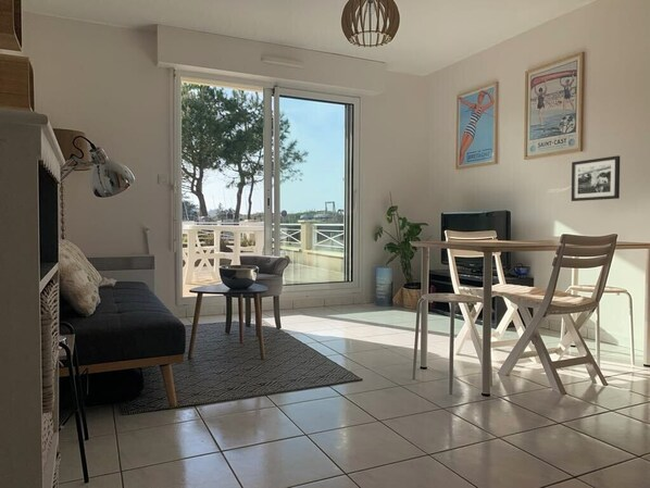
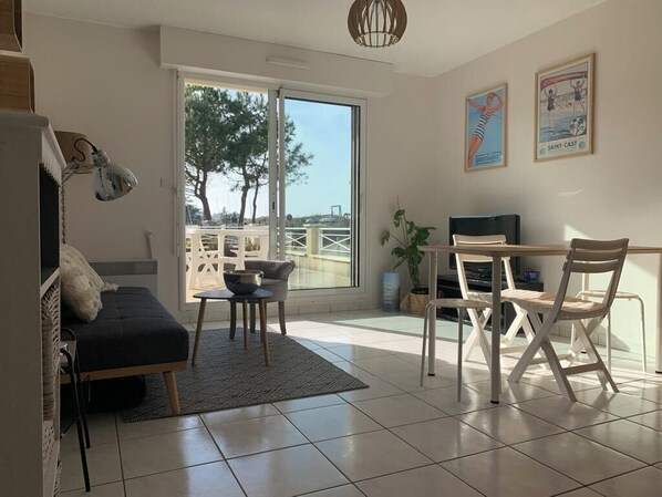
- picture frame [571,154,621,202]
